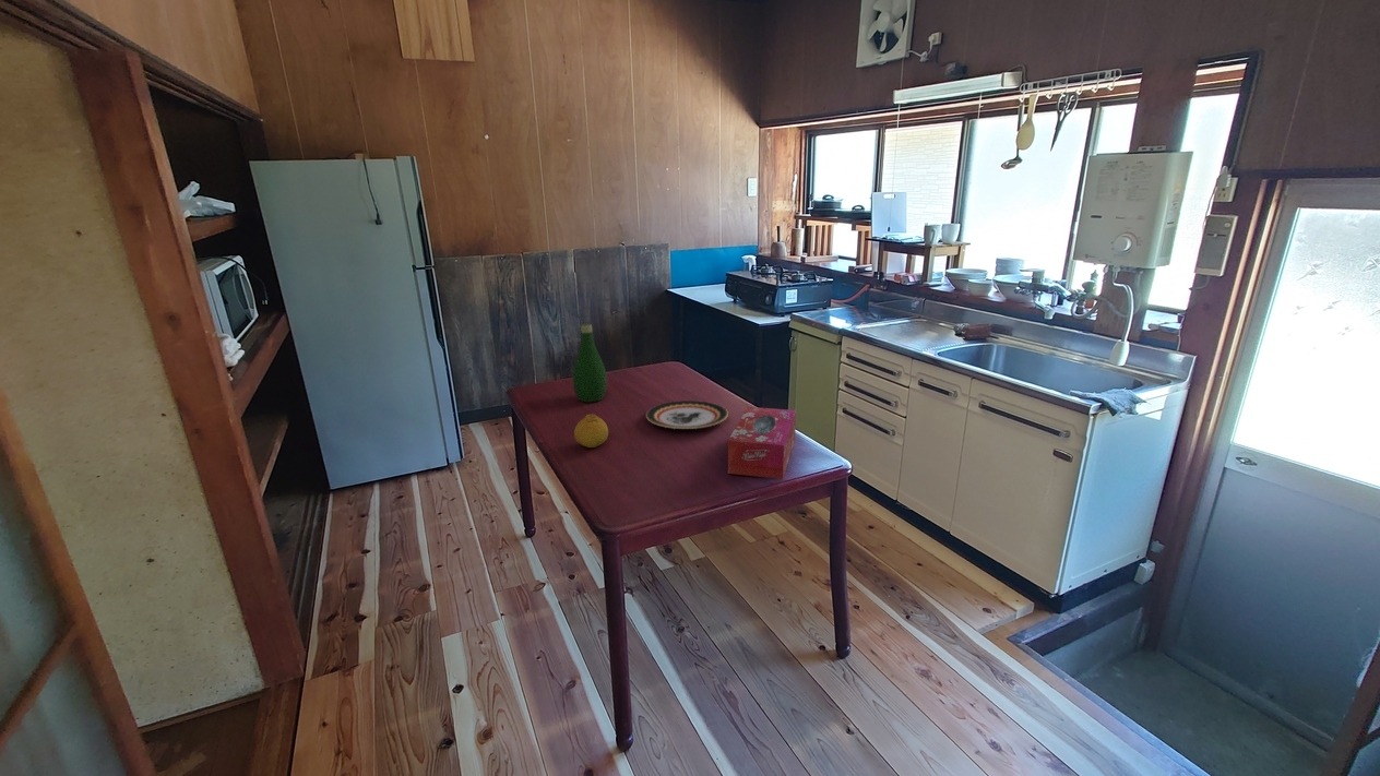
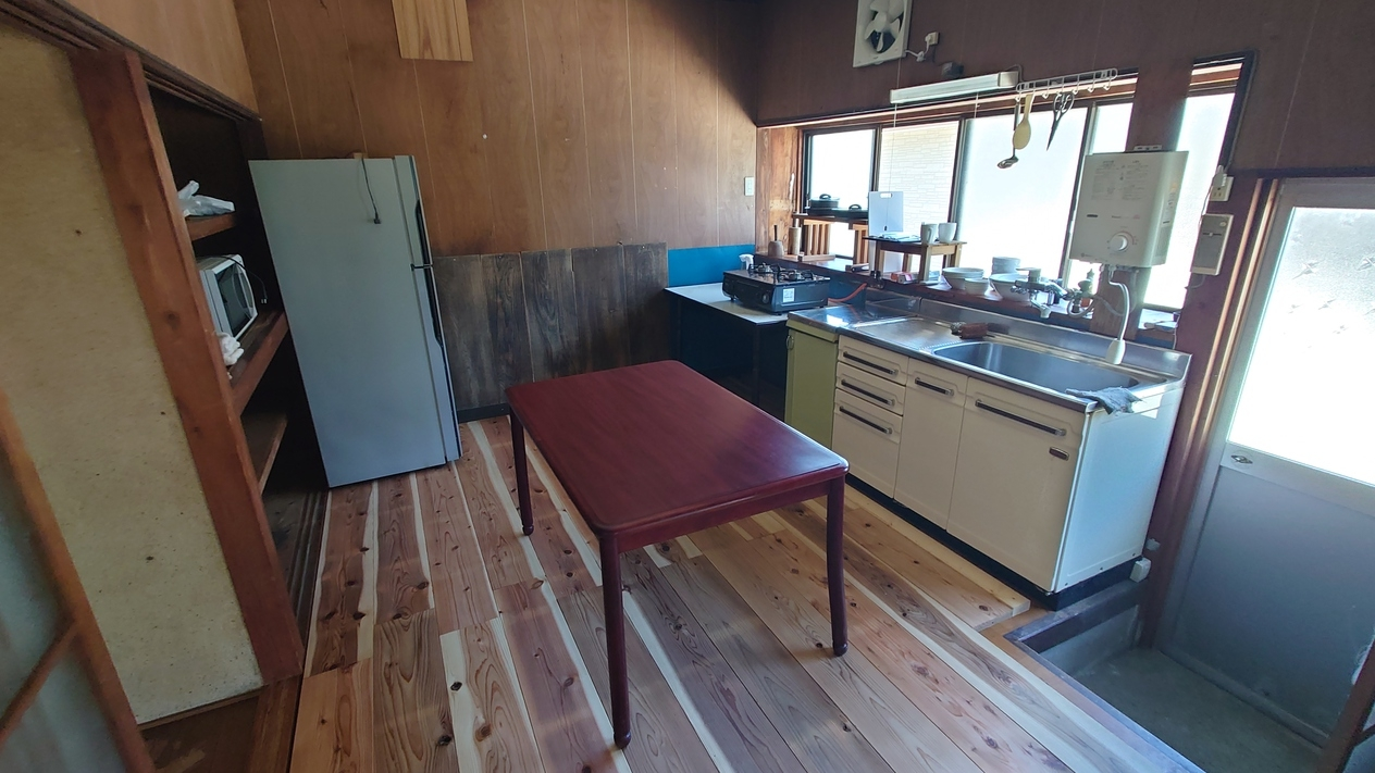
- tissue box [727,406,797,480]
- plate [645,399,729,430]
- bottle [572,323,608,403]
- fruit [573,413,609,449]
